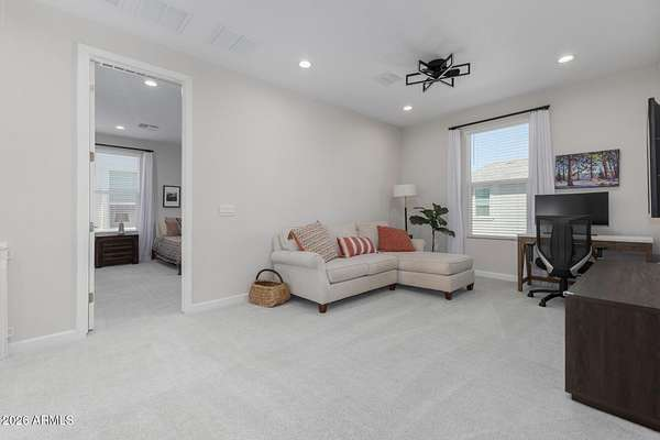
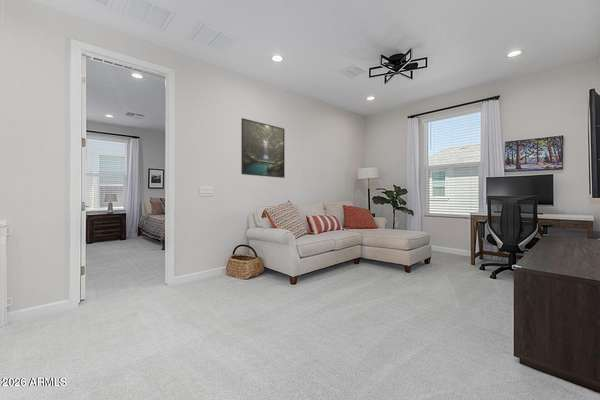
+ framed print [240,117,286,179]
